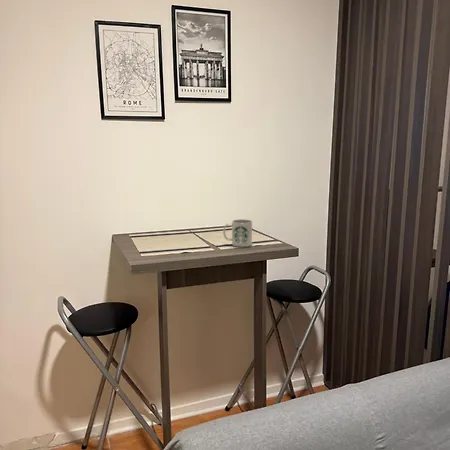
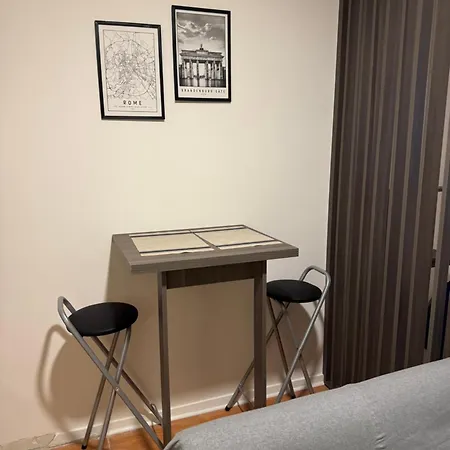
- mug [222,218,253,248]
